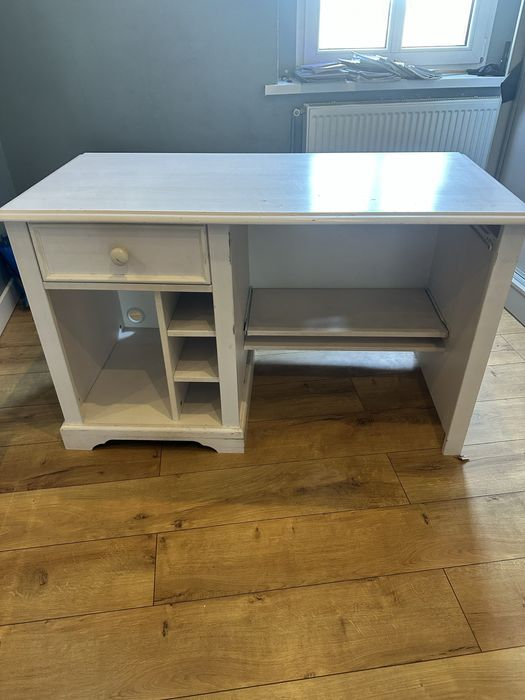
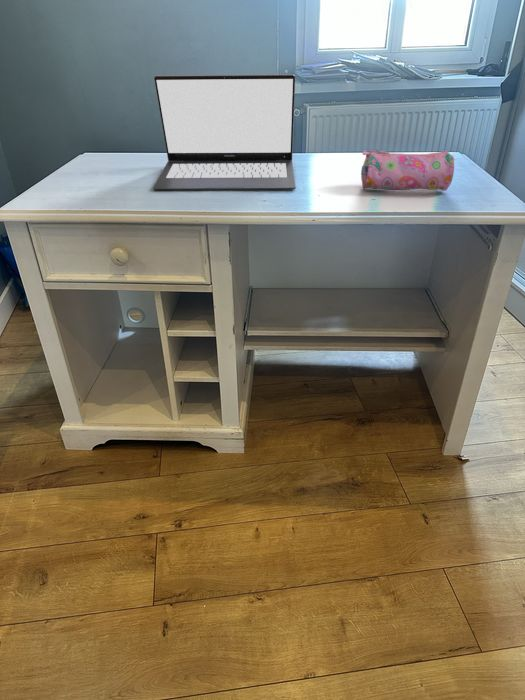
+ laptop [152,74,296,191]
+ pencil case [360,149,456,192]
